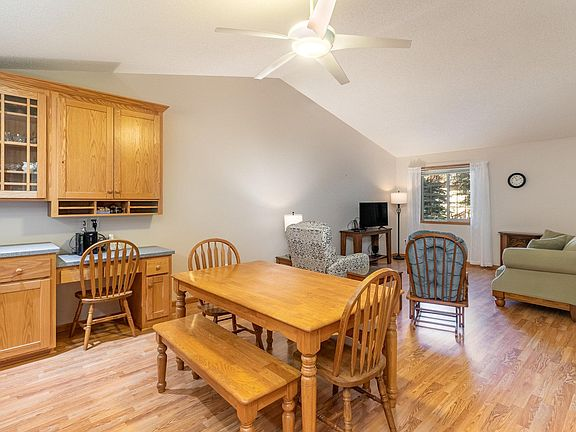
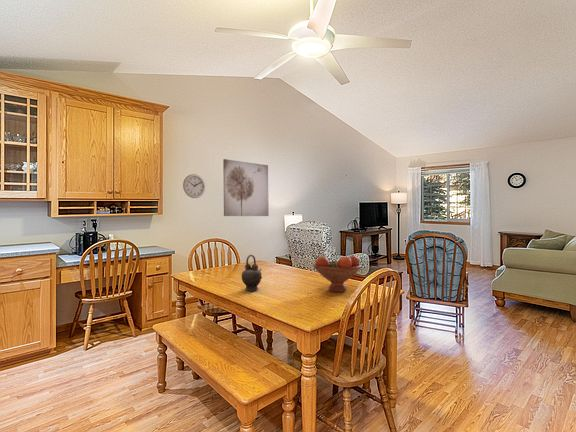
+ teapot [240,254,263,292]
+ wall art [222,158,270,217]
+ wall clock [182,173,206,199]
+ fruit bowl [312,255,363,293]
